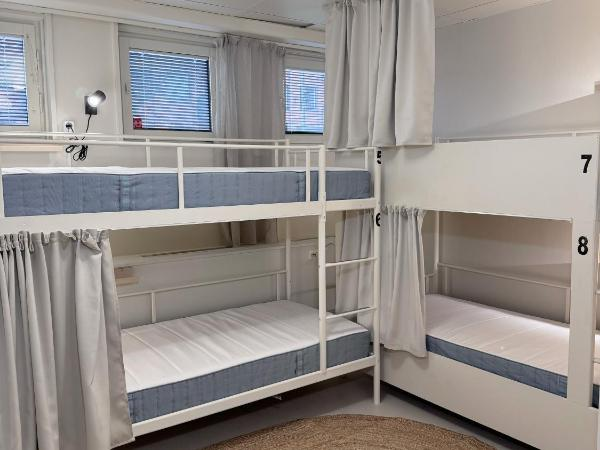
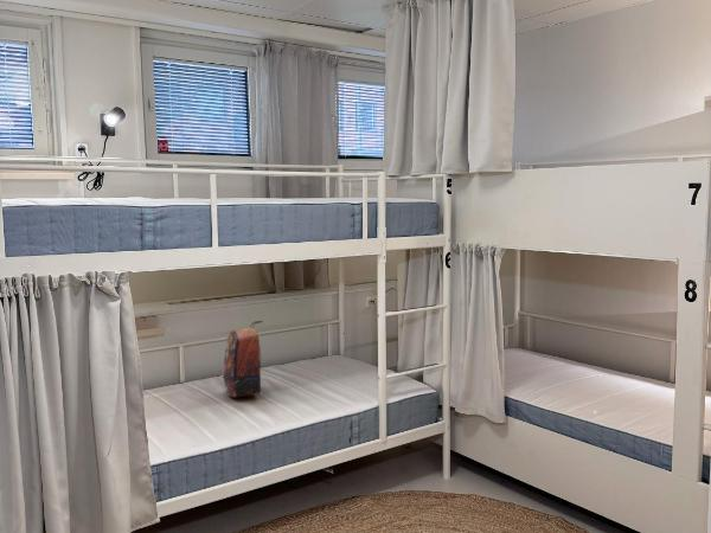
+ backpack [222,320,264,398]
